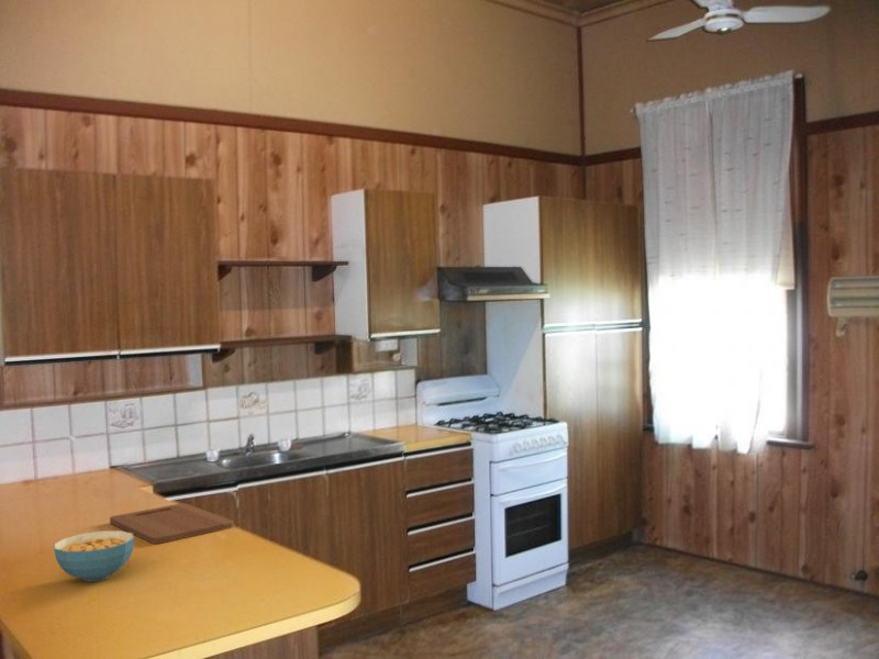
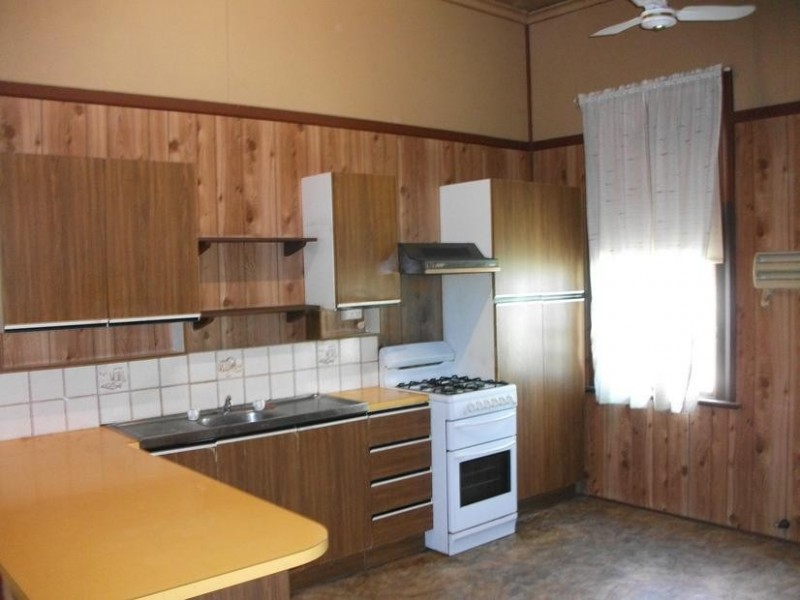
- cereal bowl [53,529,135,582]
- cutting board [109,502,235,545]
